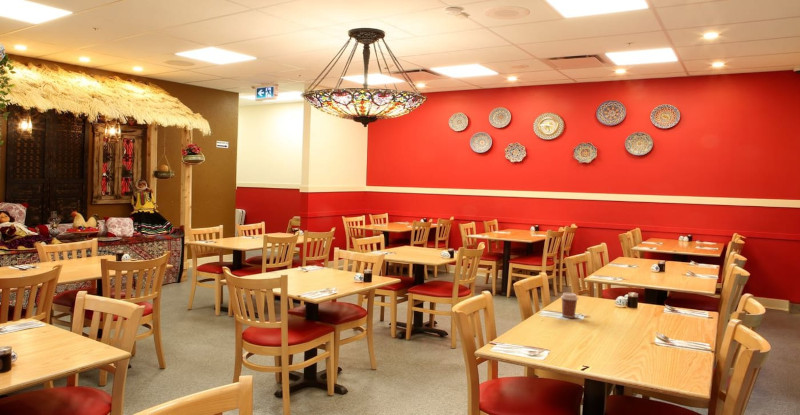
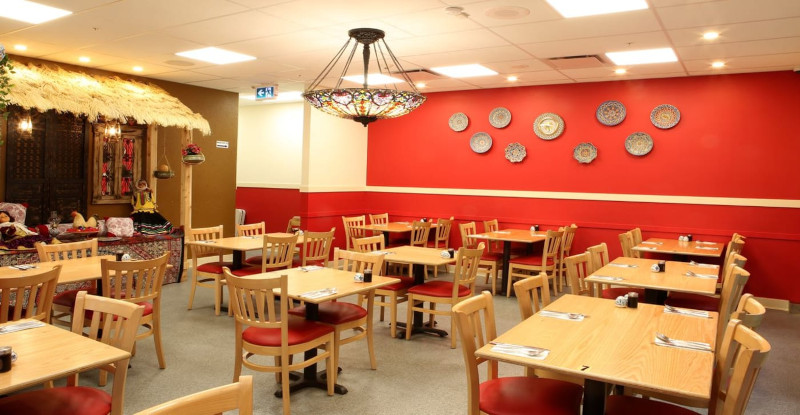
- coffee cup [560,292,579,319]
